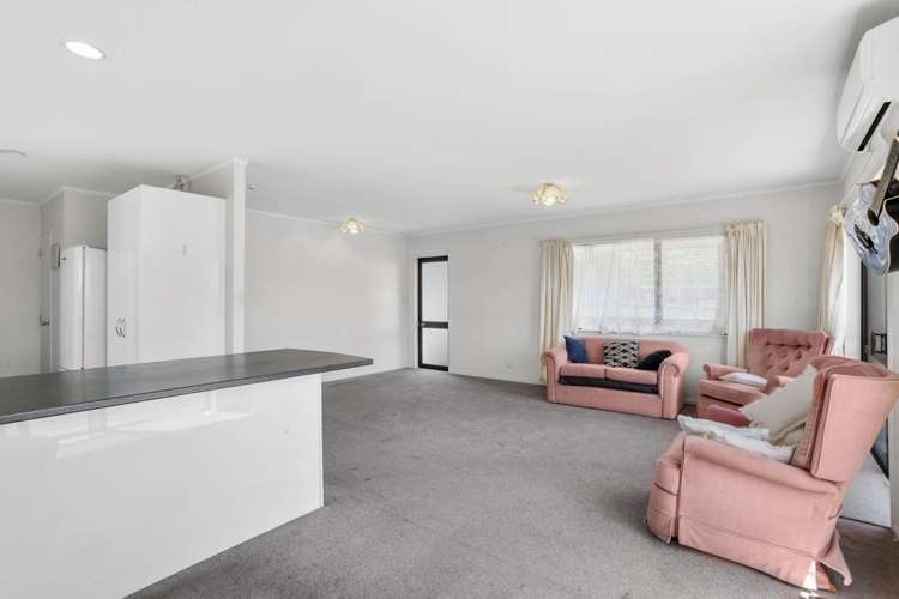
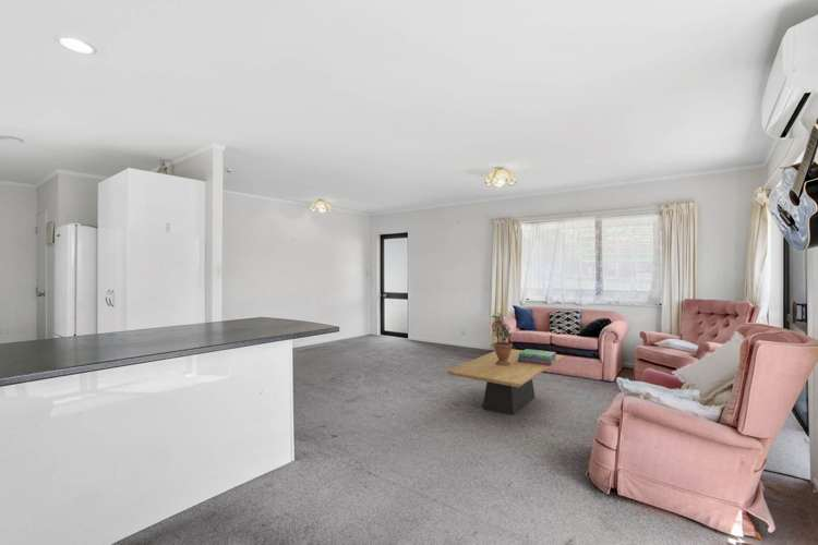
+ stack of books [518,348,557,367]
+ coffee table [445,348,565,416]
+ potted plant [491,311,514,366]
